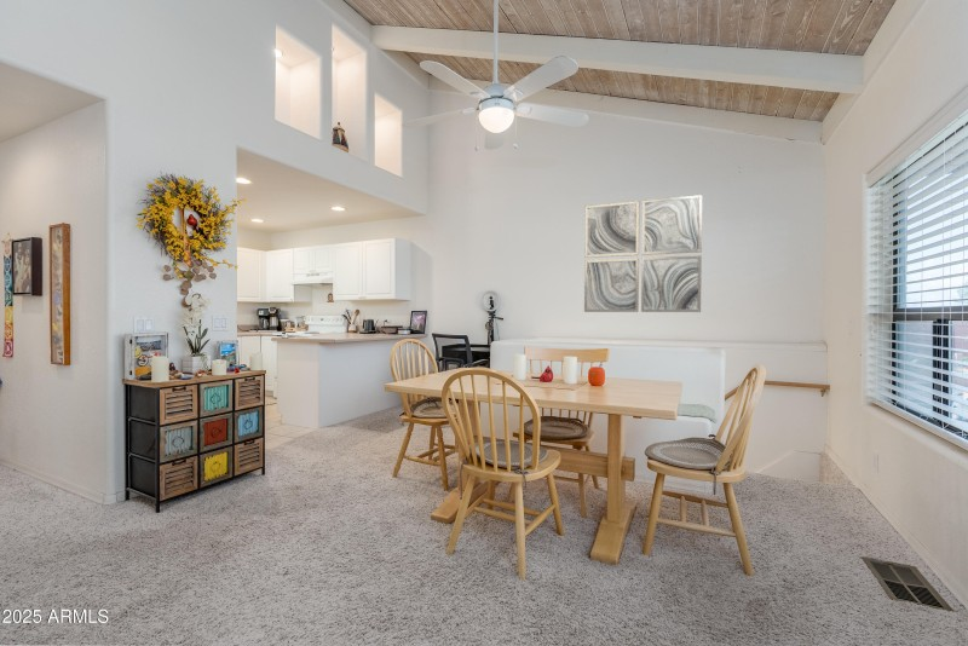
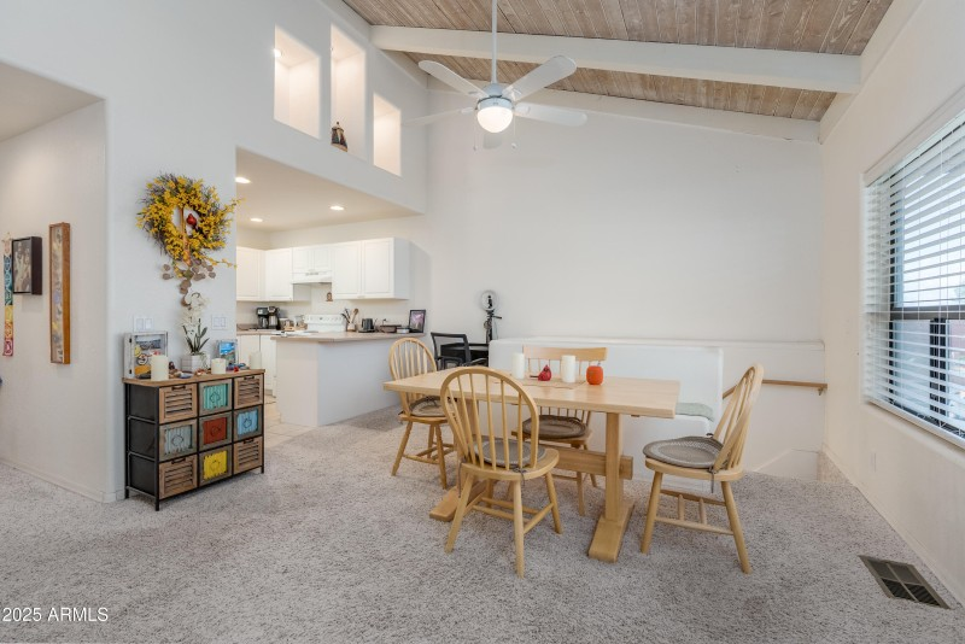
- wall art [583,194,703,313]
